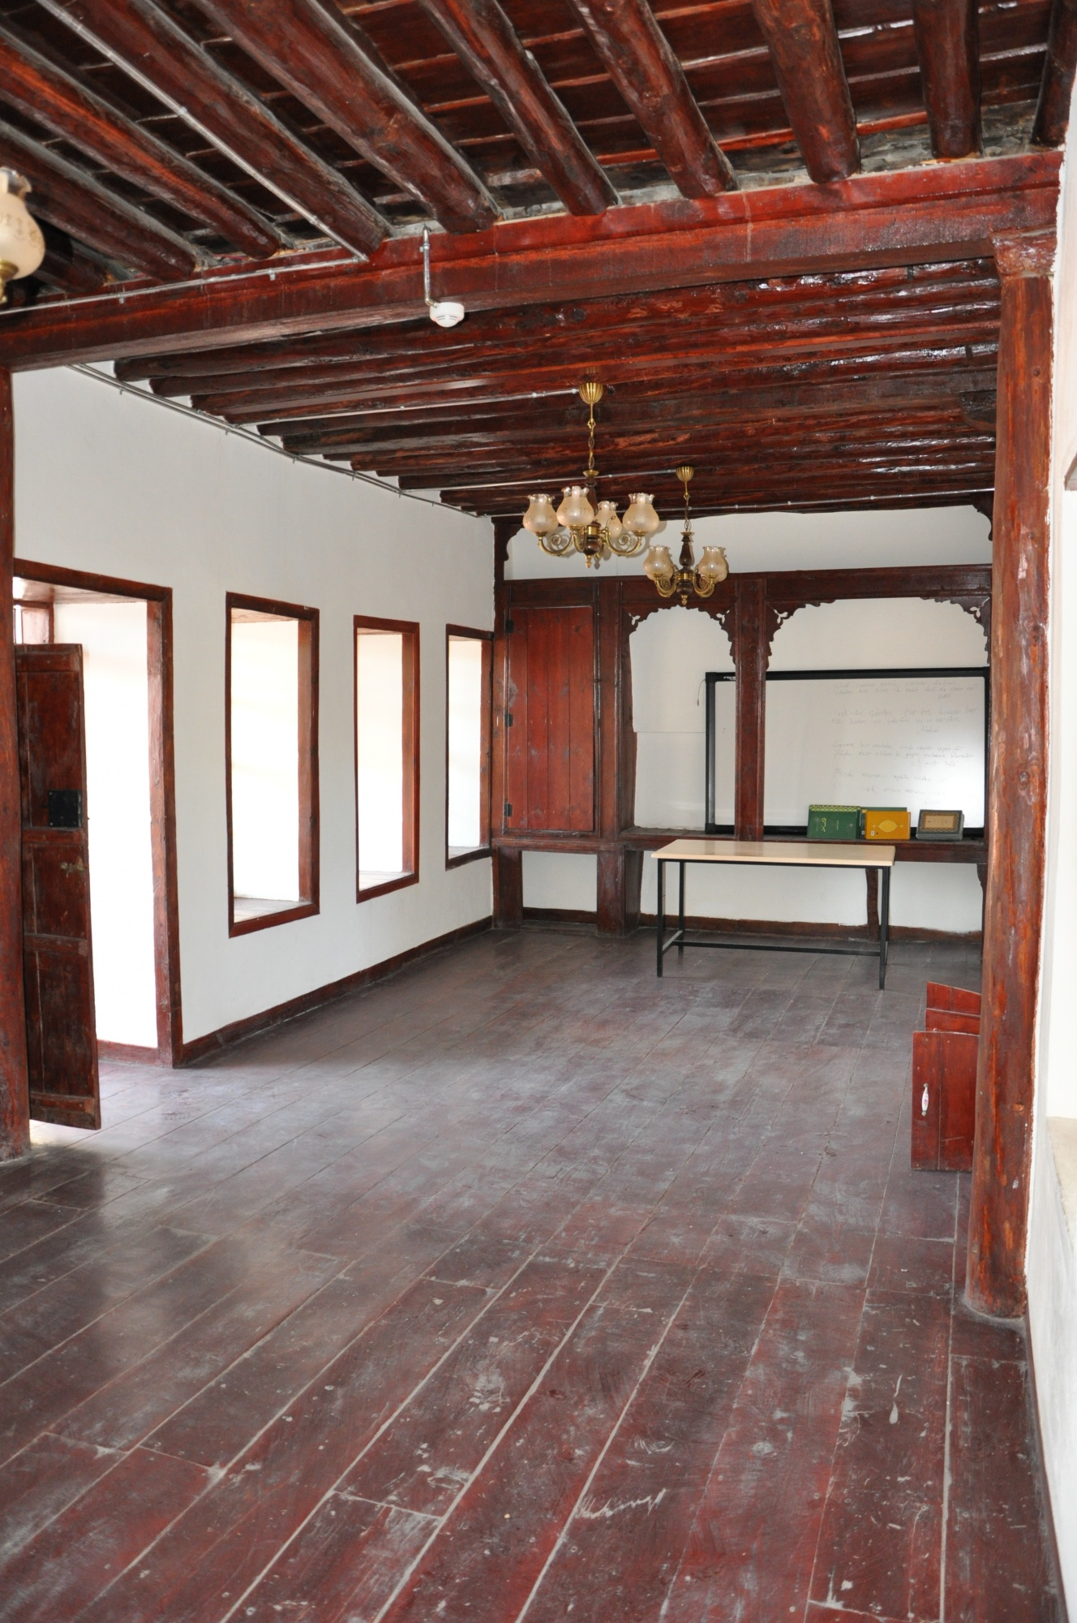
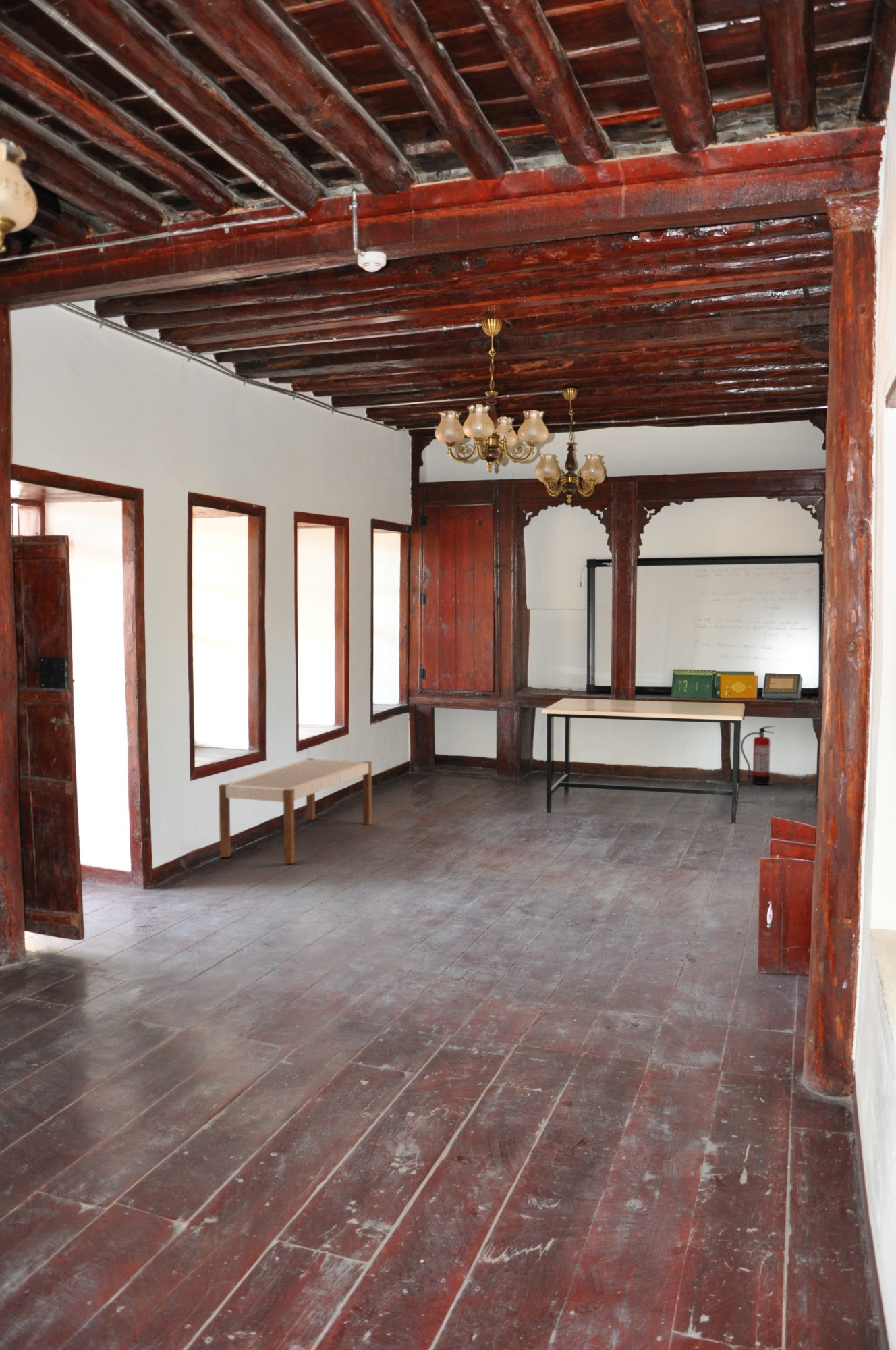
+ fire extinguisher [740,725,775,786]
+ bench [218,757,372,865]
